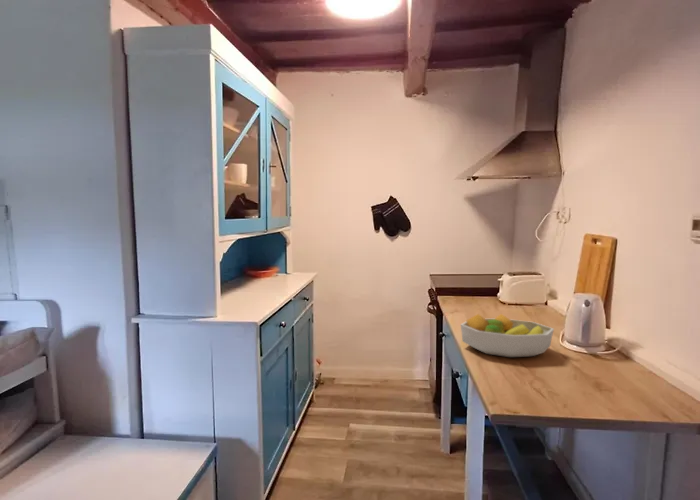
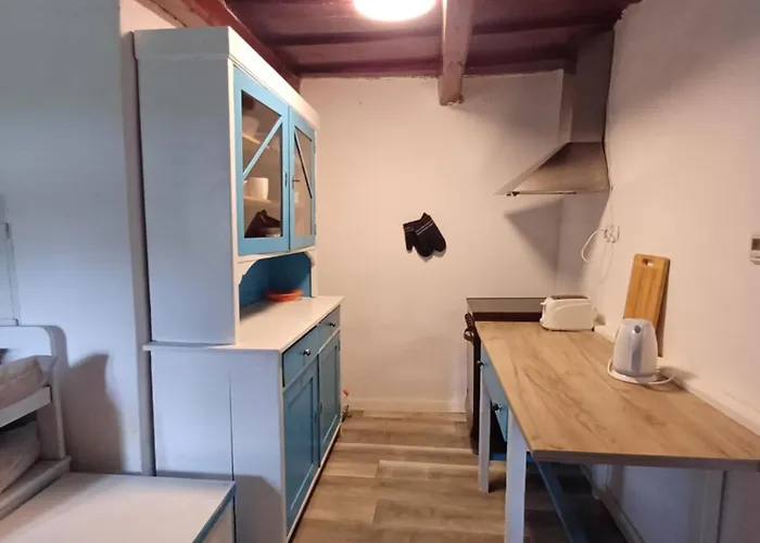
- fruit bowl [460,313,555,358]
